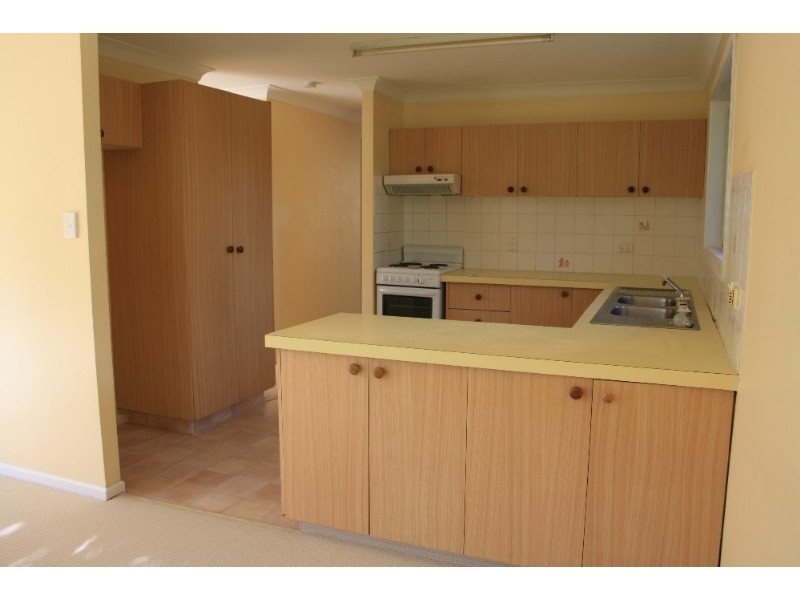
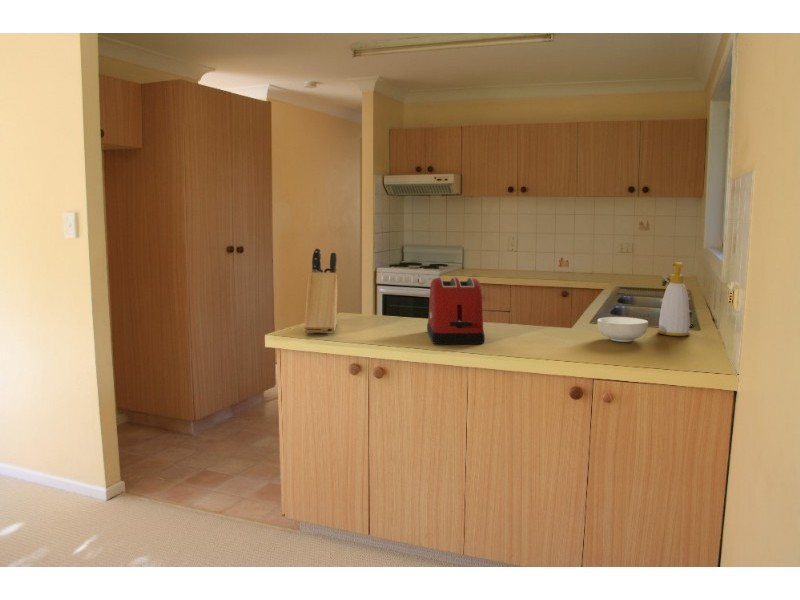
+ cereal bowl [597,316,649,343]
+ knife block [303,247,338,335]
+ soap bottle [657,261,691,337]
+ toaster [426,276,486,345]
